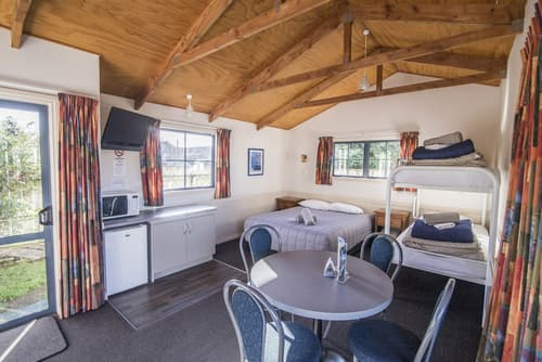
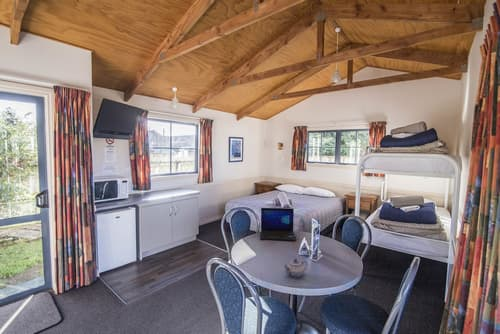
+ laptop [259,207,297,242]
+ teapot [283,258,308,279]
